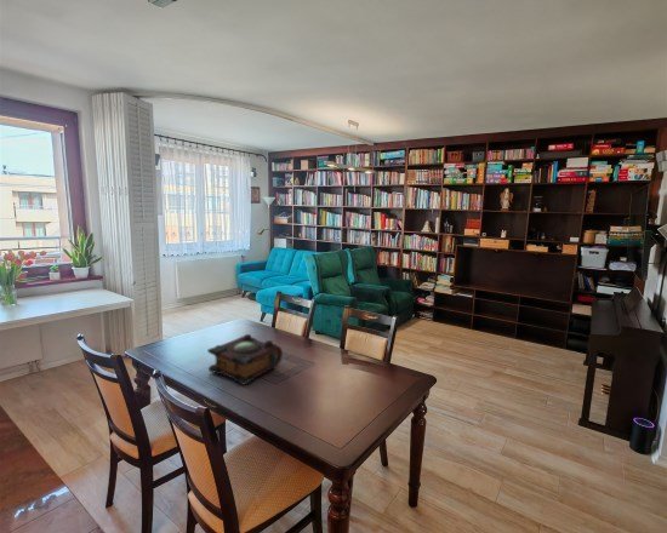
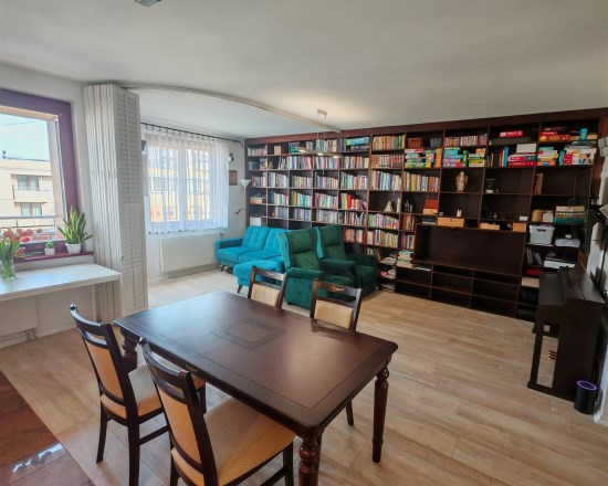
- book [206,333,284,386]
